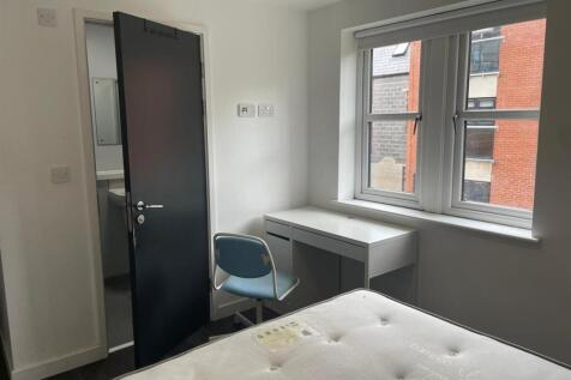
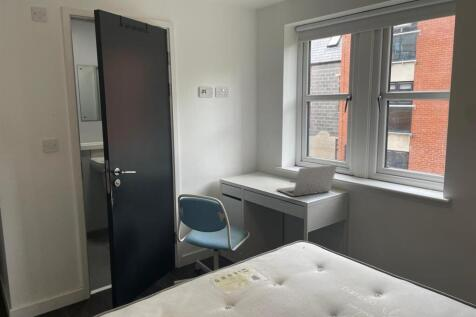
+ laptop [276,164,338,197]
